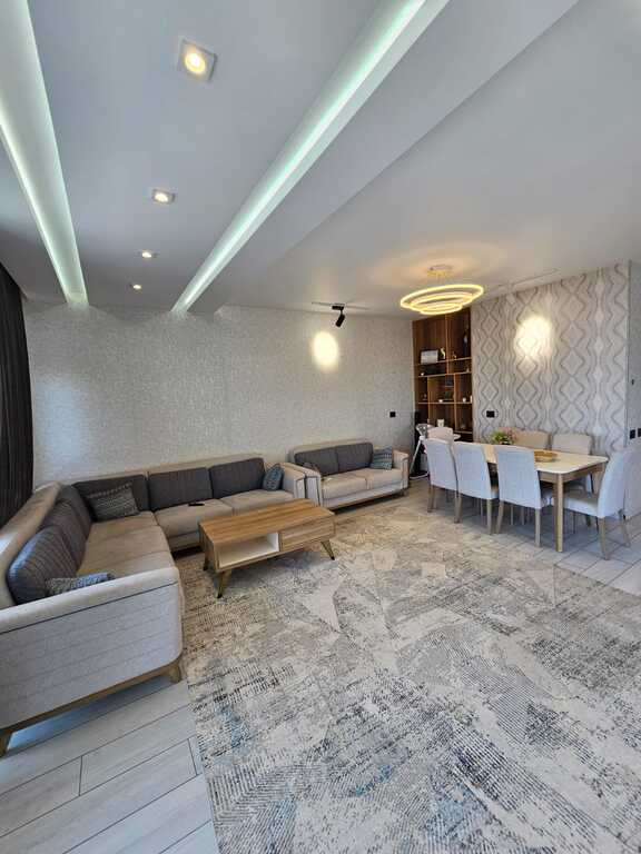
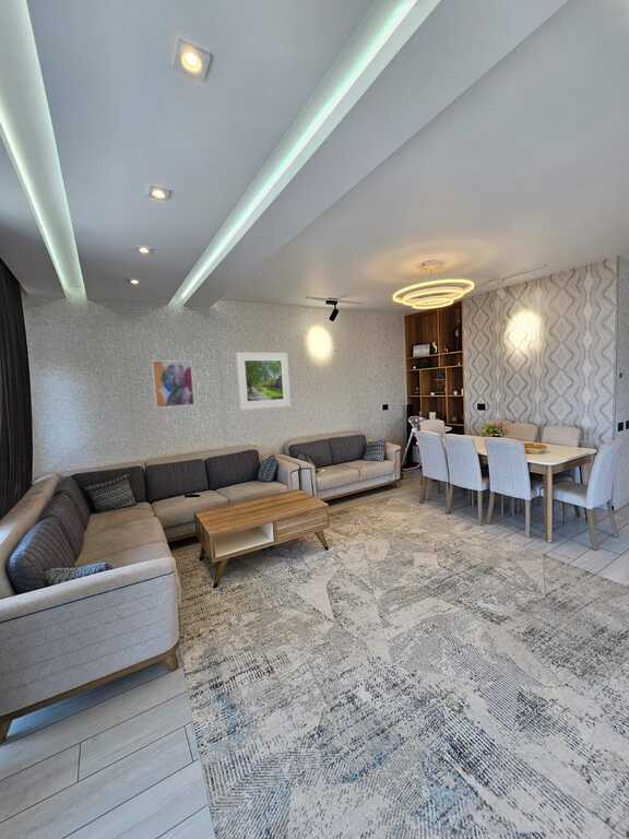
+ wall art [151,359,195,409]
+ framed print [235,351,292,411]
